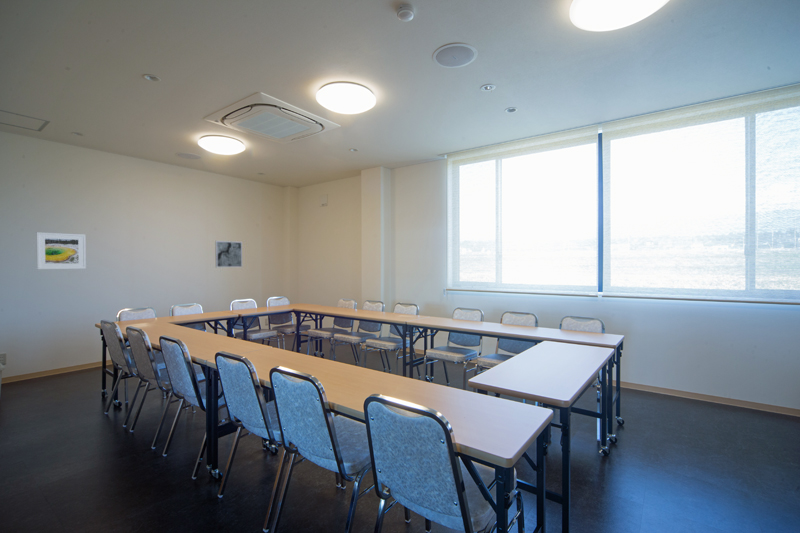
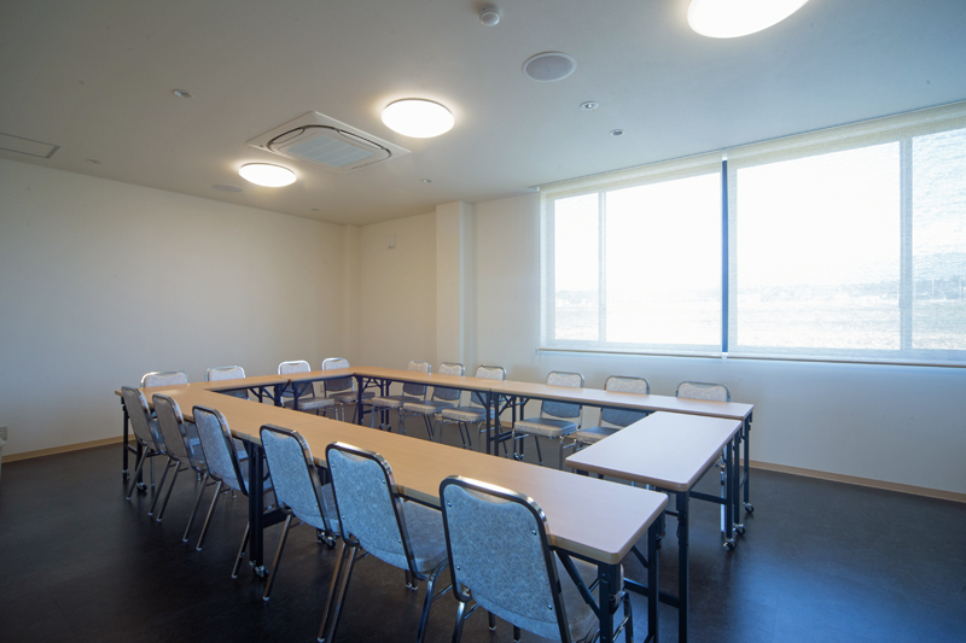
- wall art [214,240,243,268]
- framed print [36,231,87,270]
